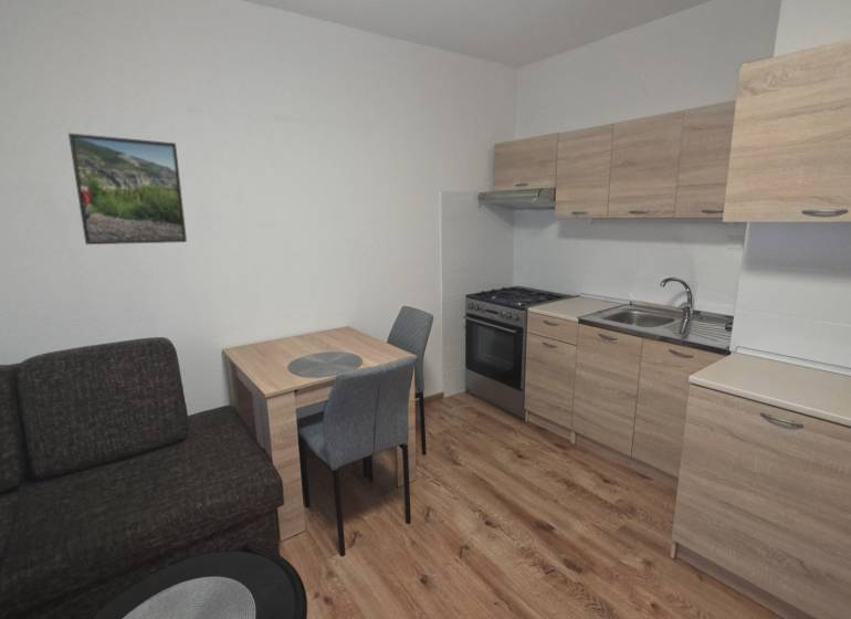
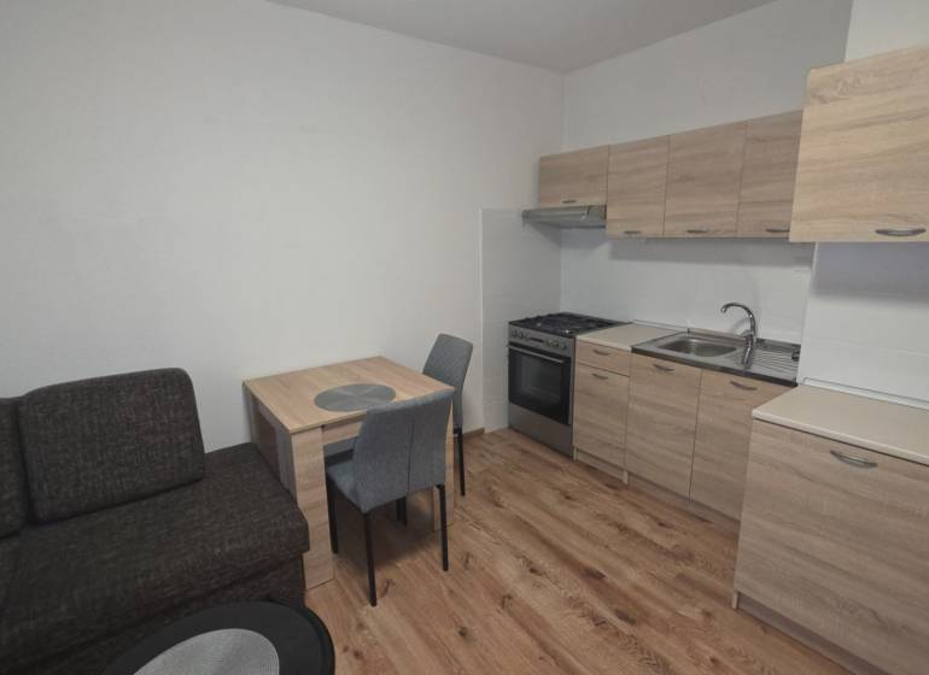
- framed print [67,133,188,245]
